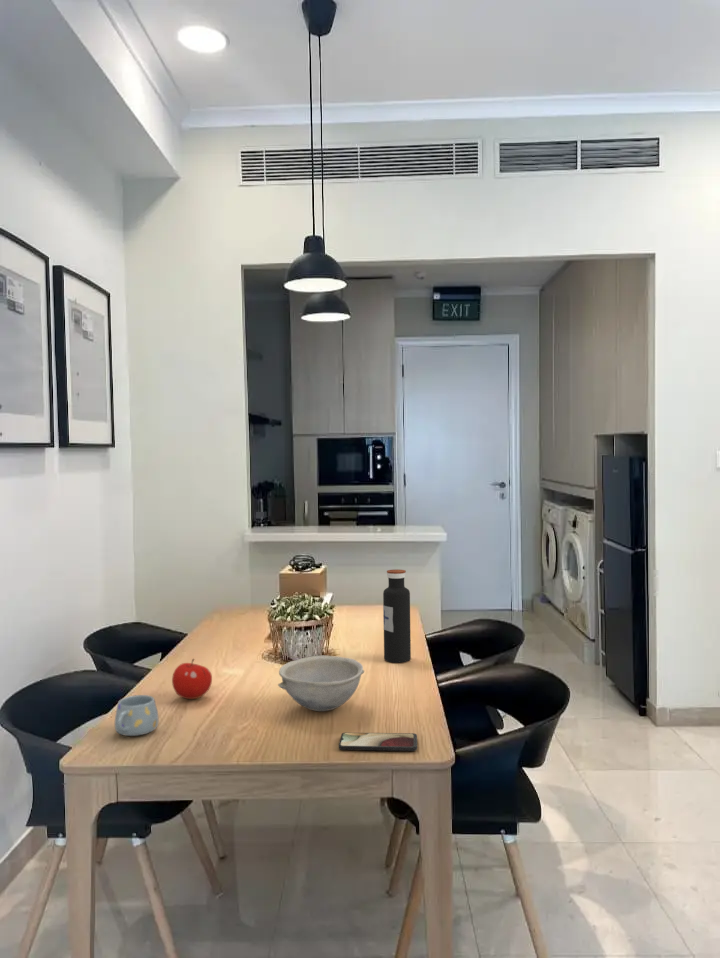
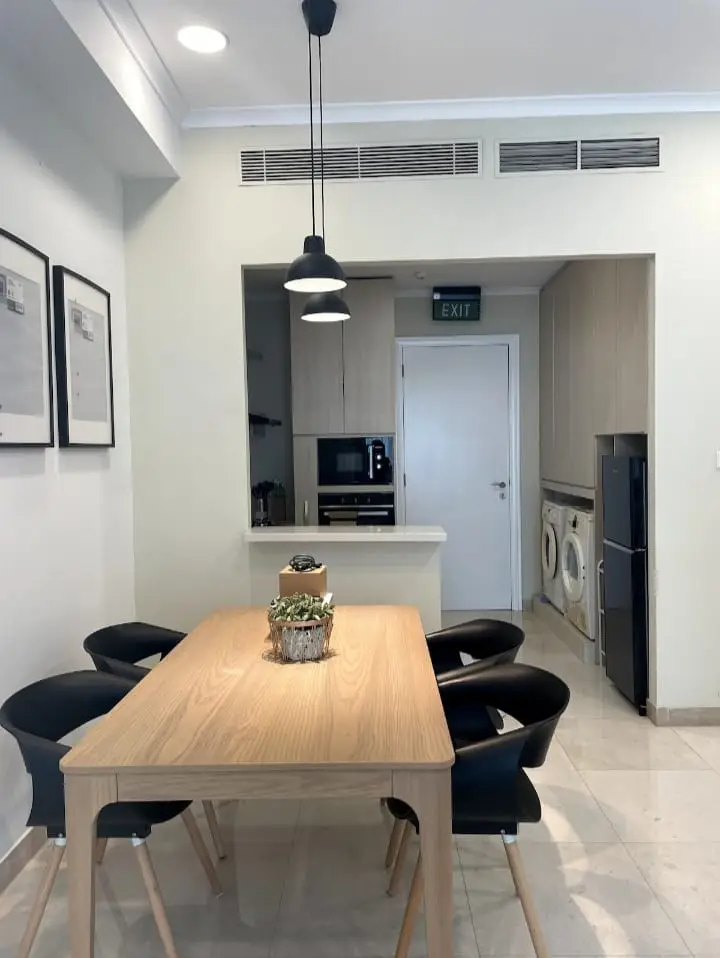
- smartphone [338,732,418,752]
- water bottle [382,569,412,664]
- mug [114,694,160,737]
- bowl [277,655,365,712]
- fruit [171,658,213,700]
